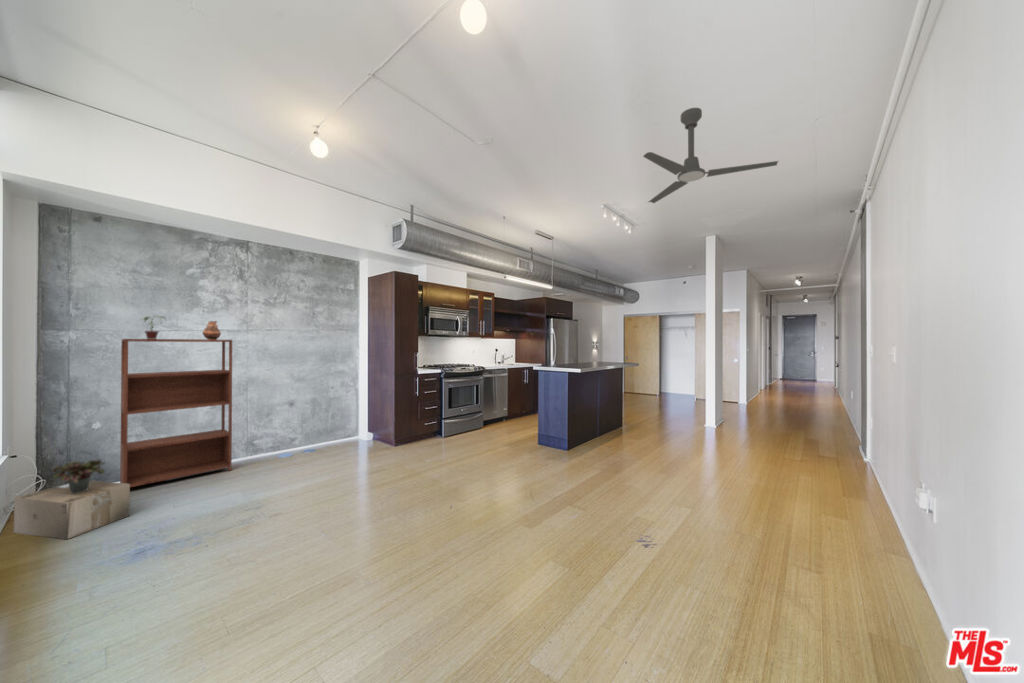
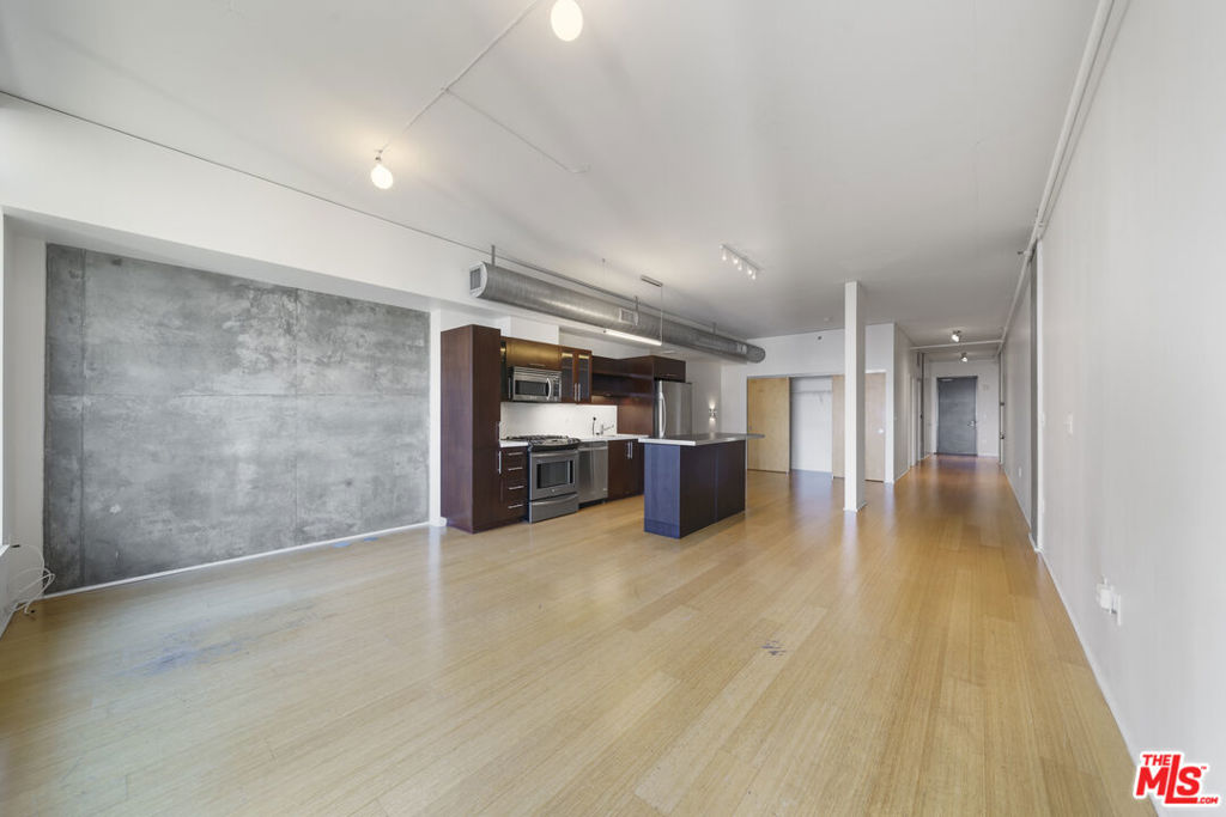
- cardboard box [13,480,131,541]
- potted plant [139,315,167,339]
- ceramic vessel [201,320,222,340]
- bookshelf [119,338,233,488]
- ceiling fan [642,107,779,204]
- potted plant [50,458,107,494]
